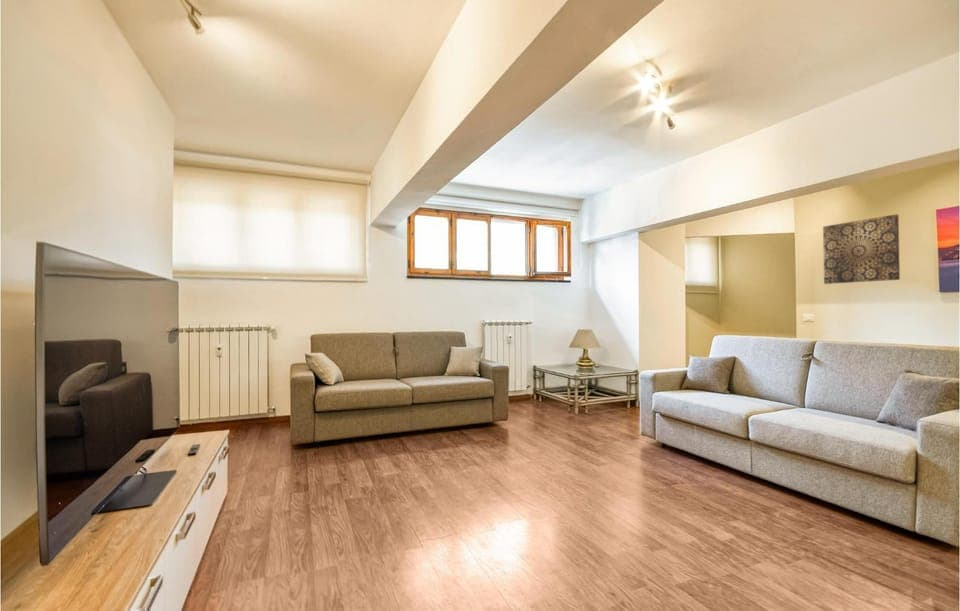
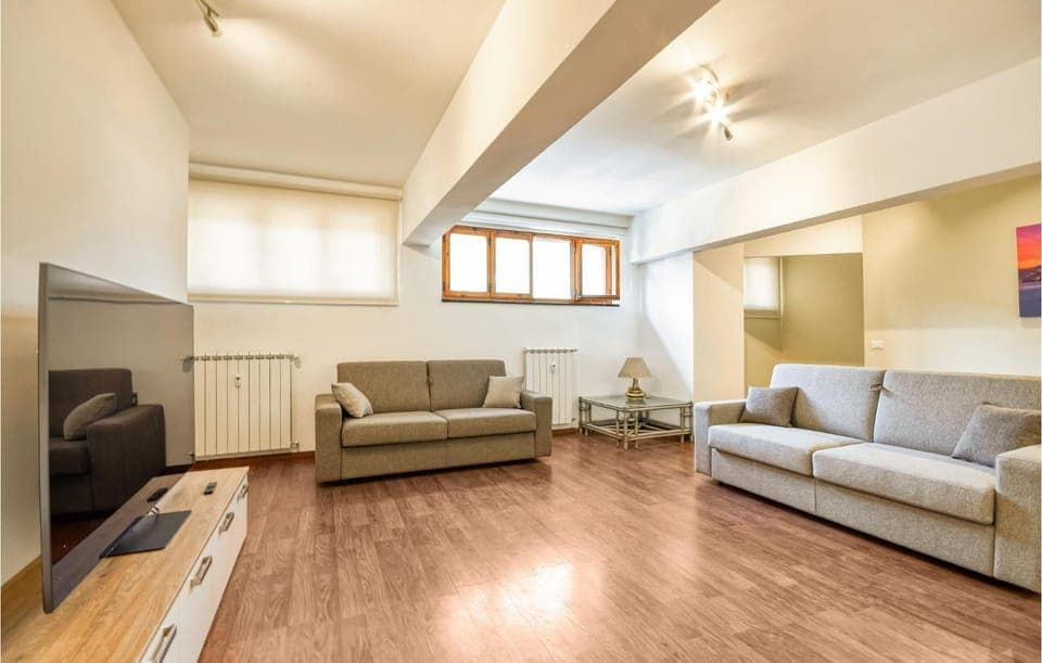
- wall art [822,213,901,285]
